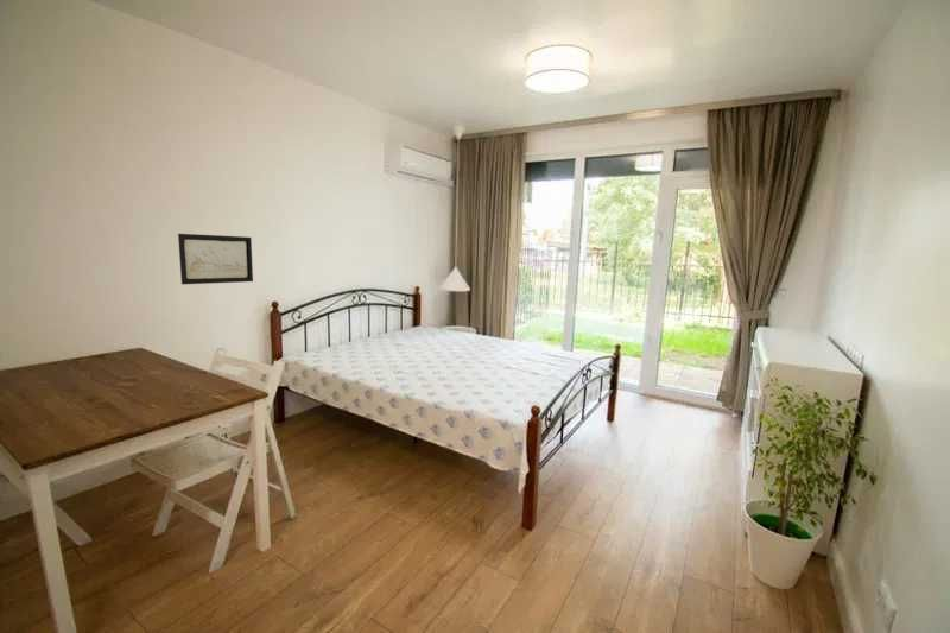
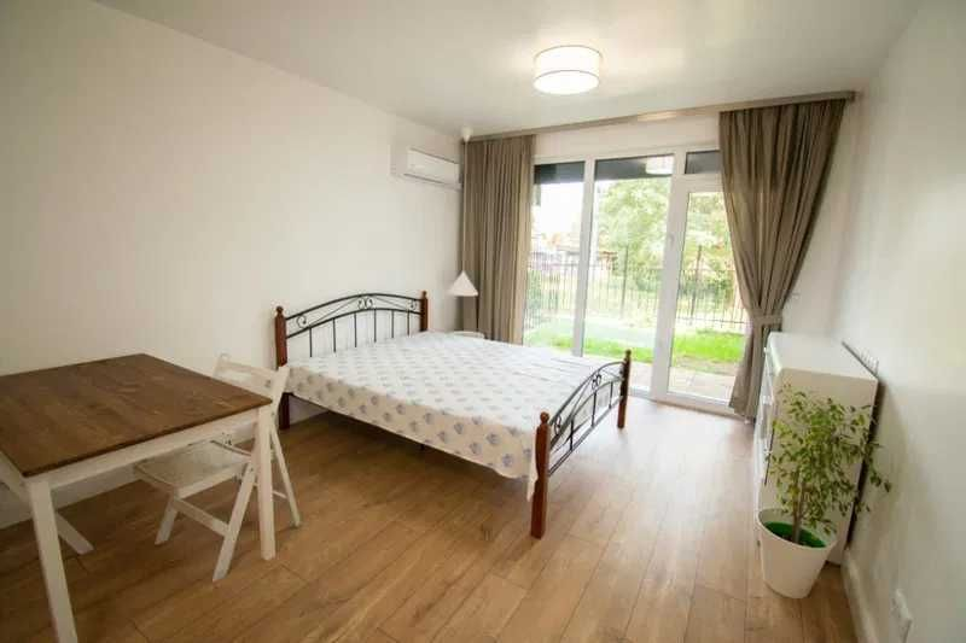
- wall art [177,233,254,285]
